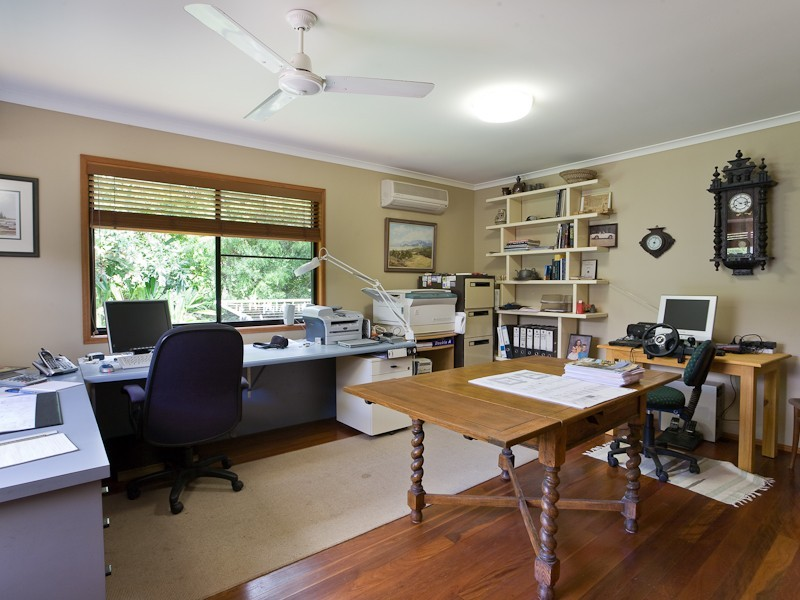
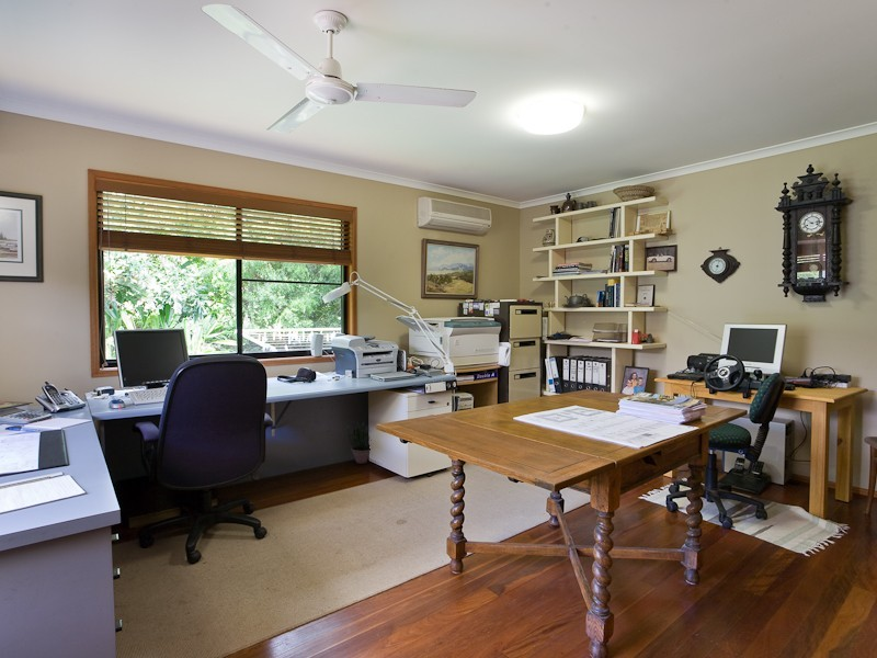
+ potted plant [346,420,372,465]
